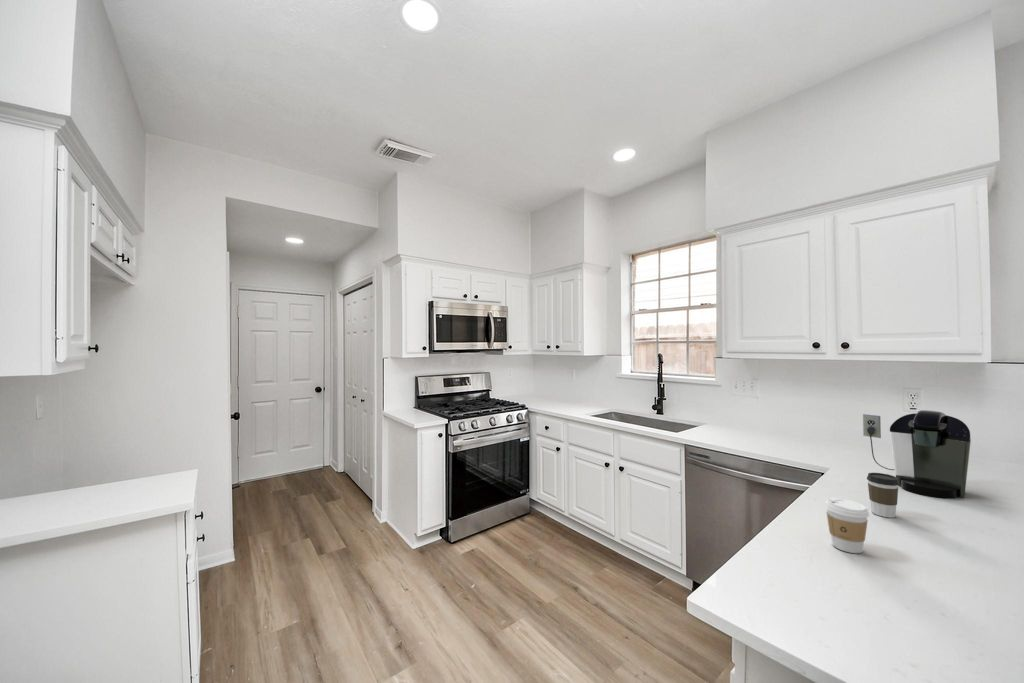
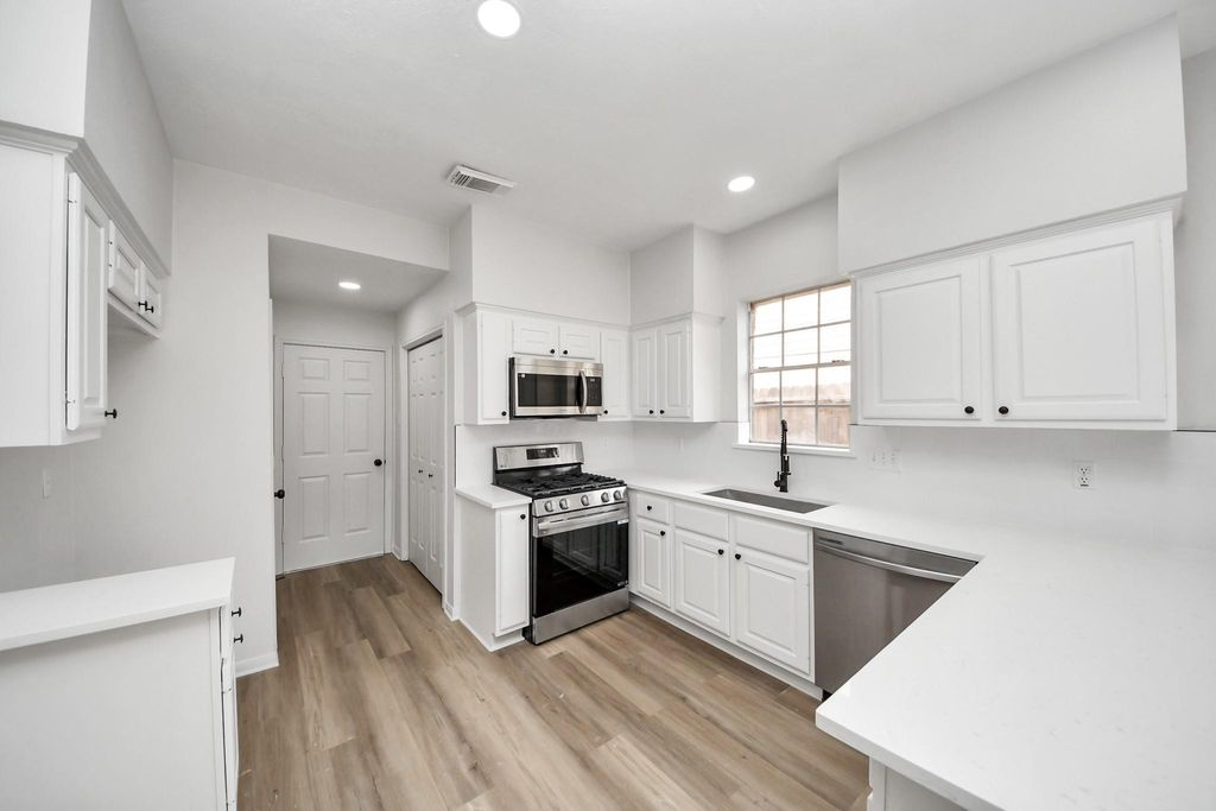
- coffee cup [824,497,870,554]
- coffee maker [862,409,972,500]
- coffee cup [866,472,900,519]
